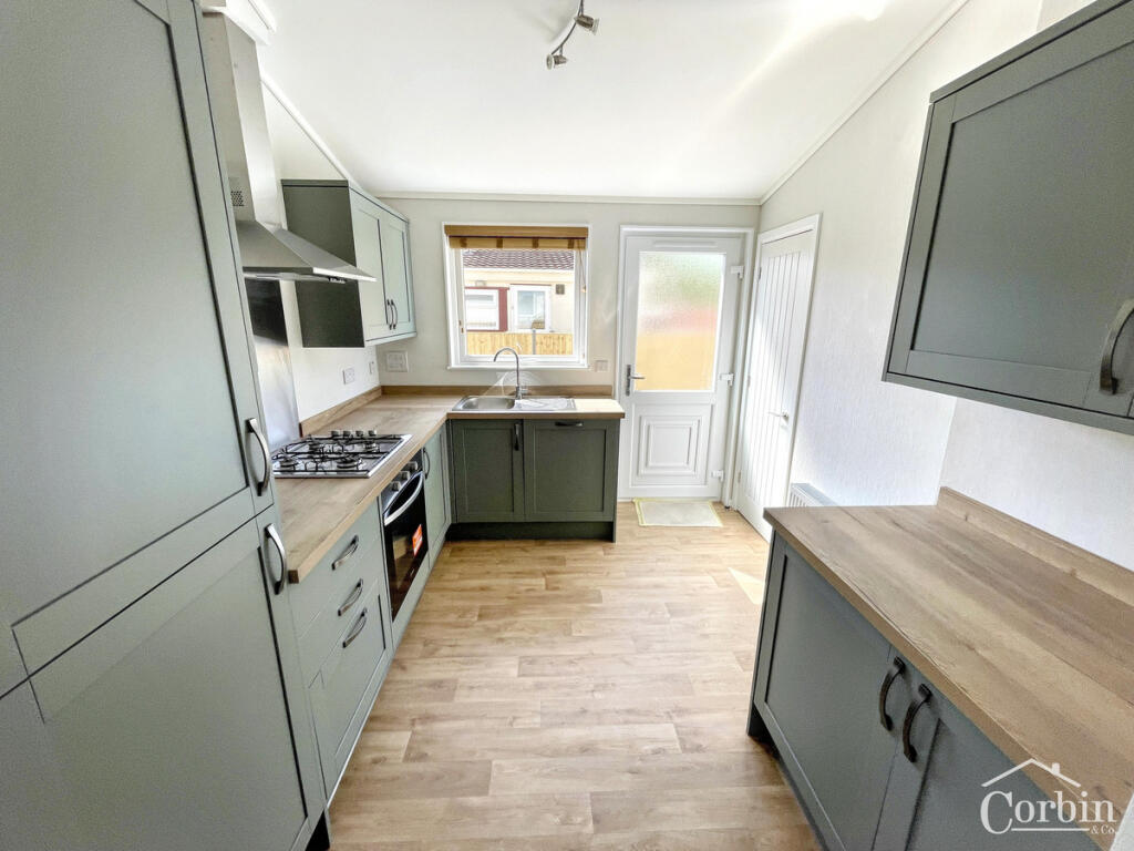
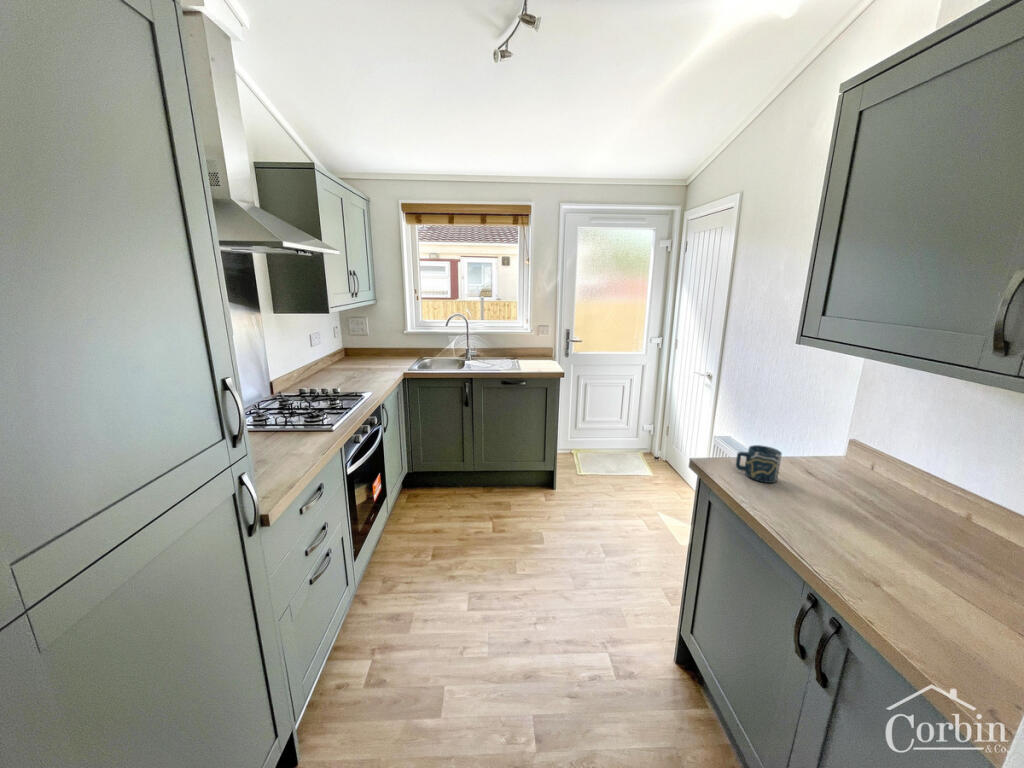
+ cup [735,444,783,484]
